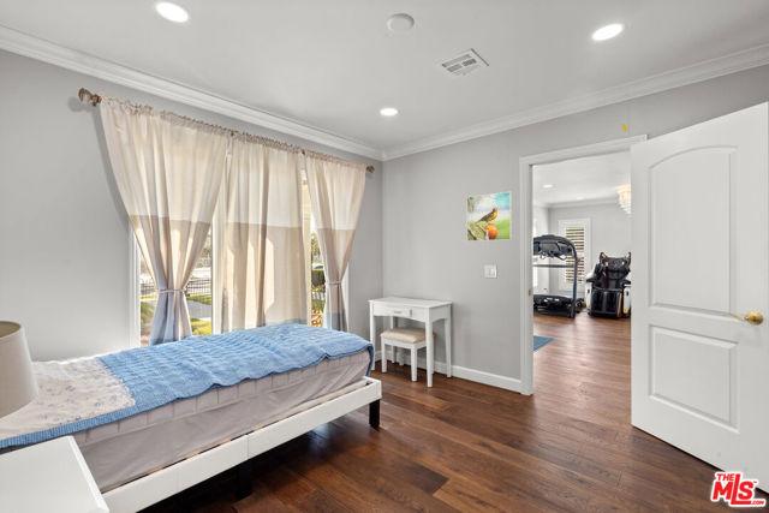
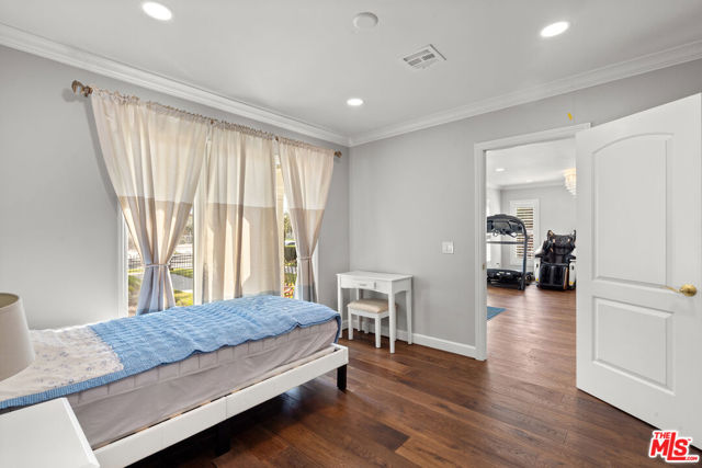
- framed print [466,191,513,243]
